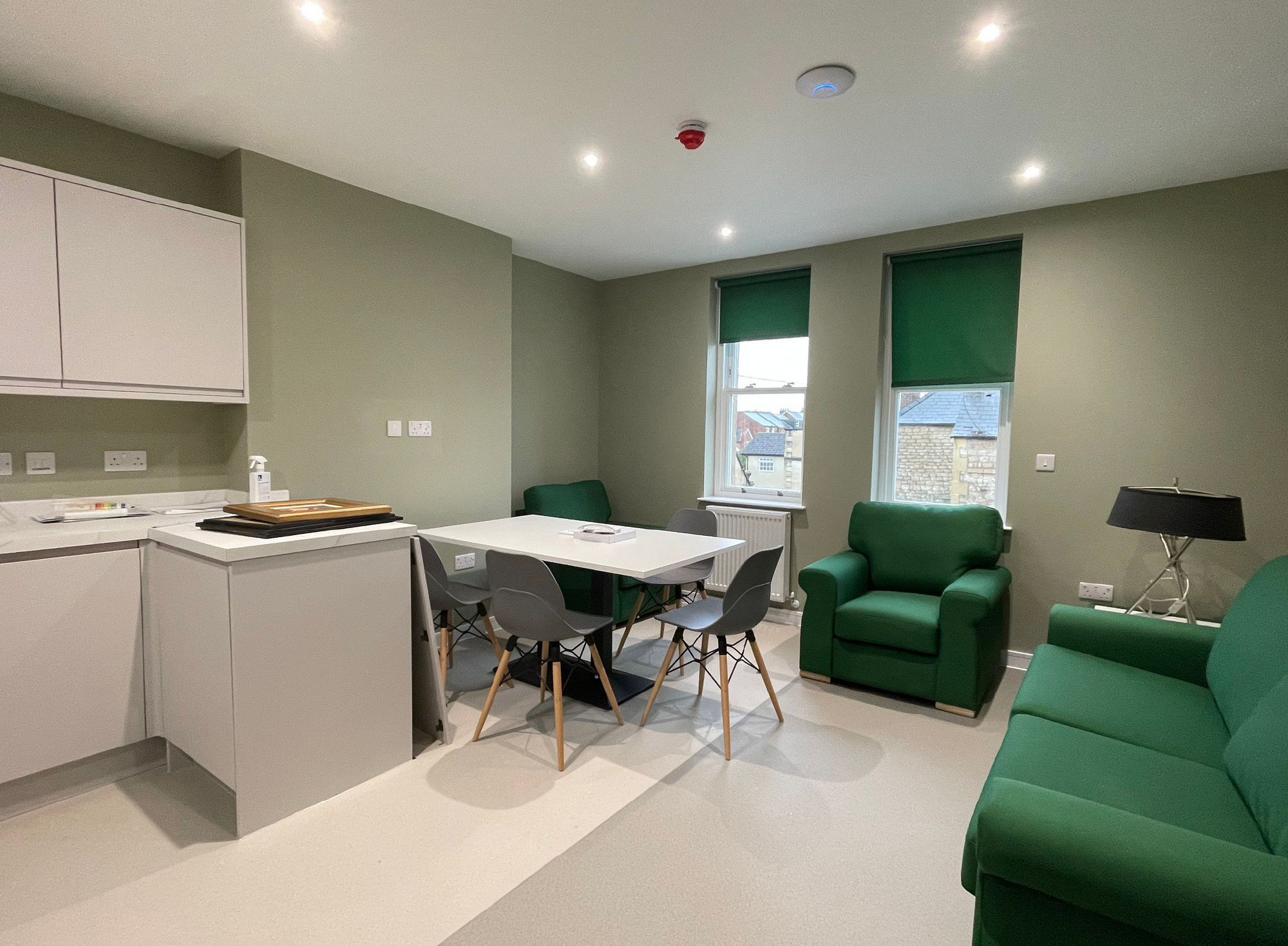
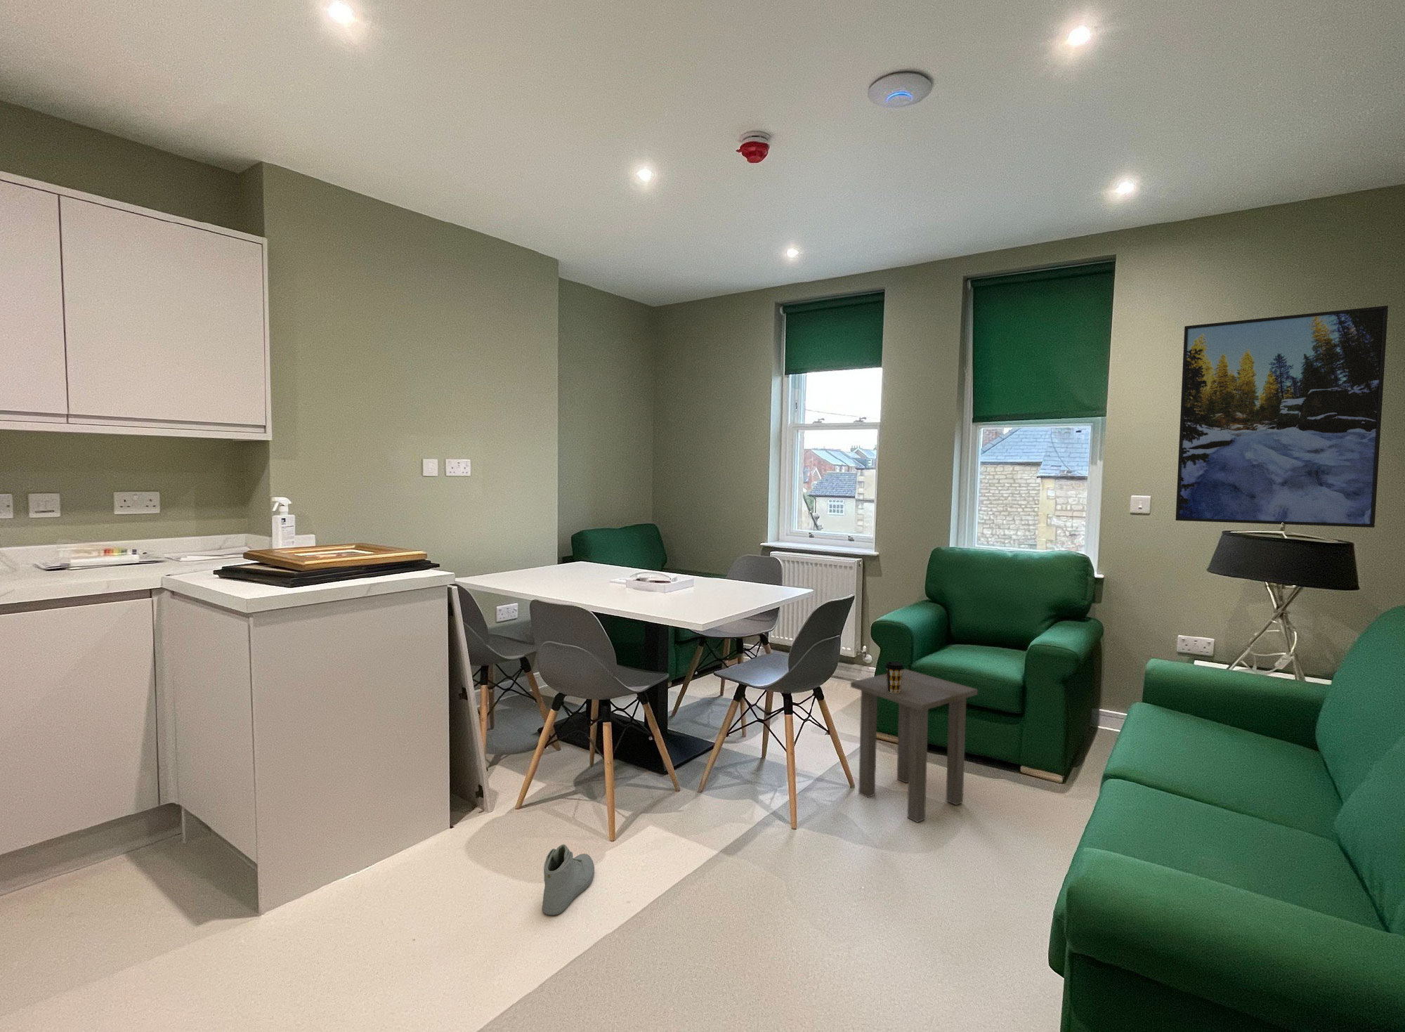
+ sneaker [542,843,595,915]
+ coffee cup [885,661,904,694]
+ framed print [1175,304,1389,528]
+ side table [850,668,977,824]
